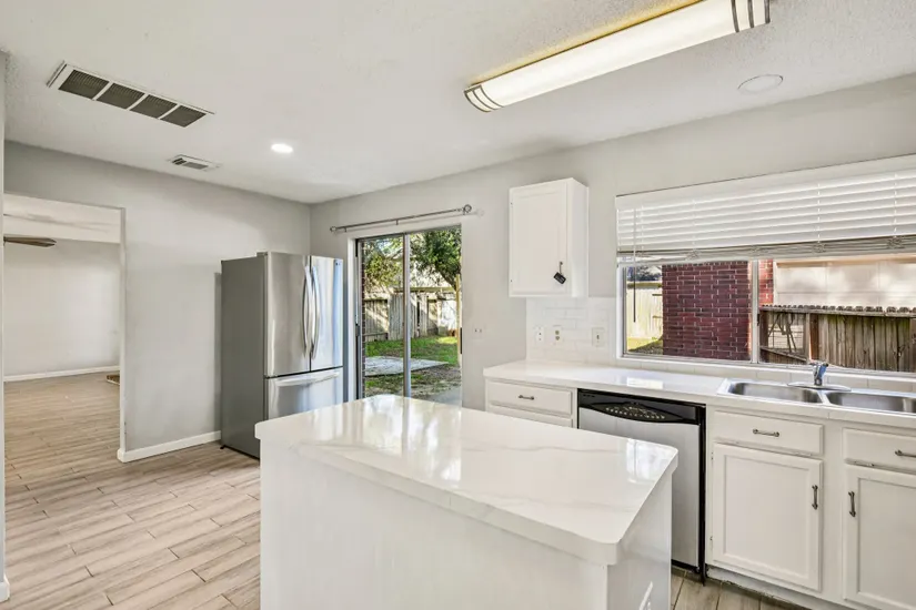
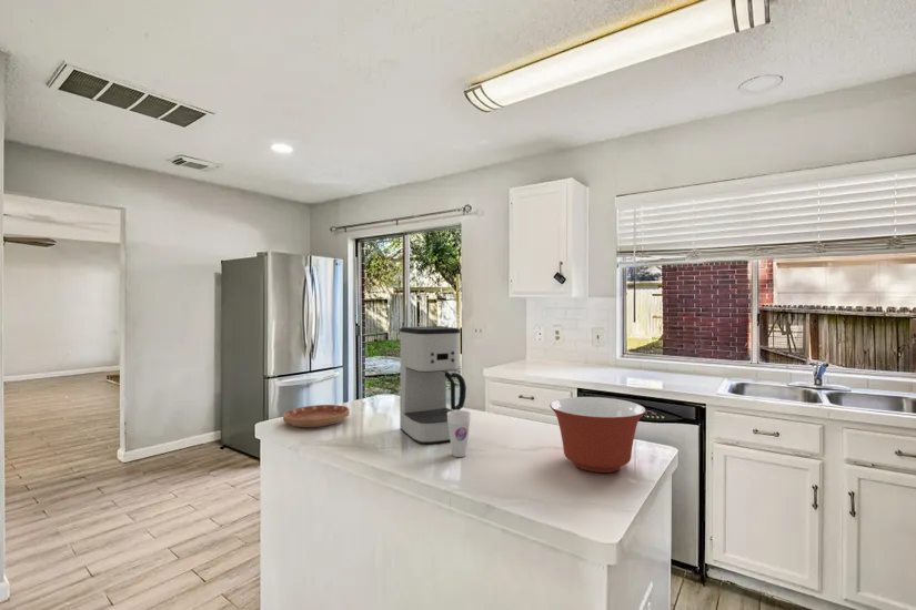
+ cup [447,409,472,458]
+ mixing bowl [548,396,647,474]
+ coffee maker [399,325,467,445]
+ saucer [282,404,351,428]
